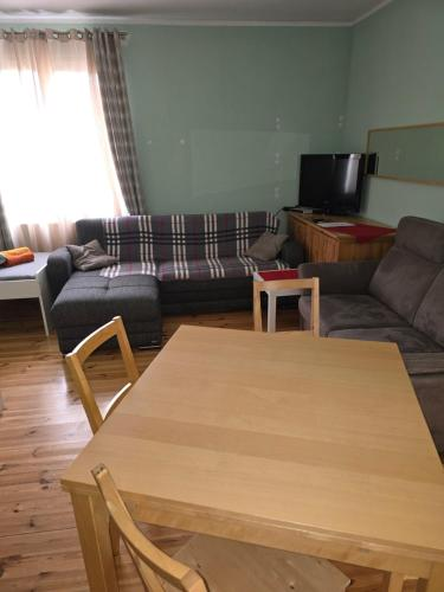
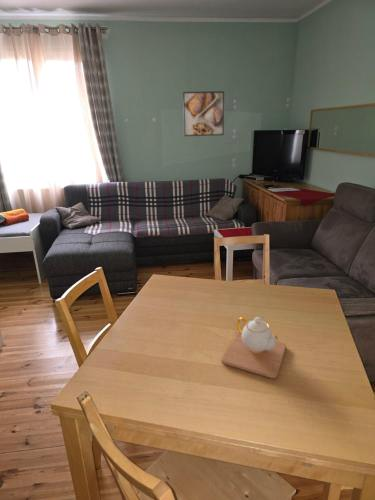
+ teapot [220,316,287,379]
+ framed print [182,90,225,137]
